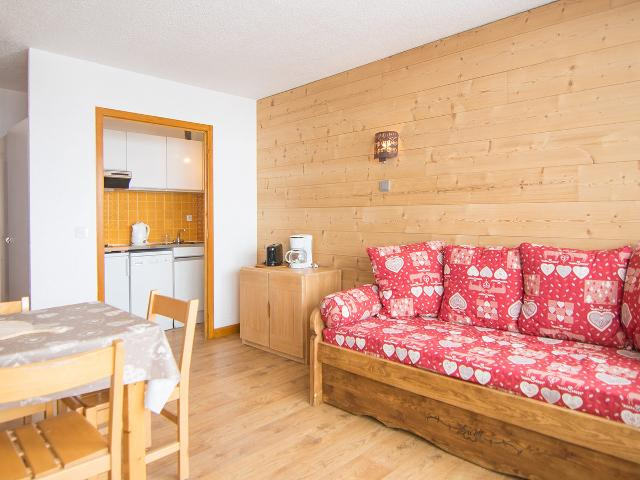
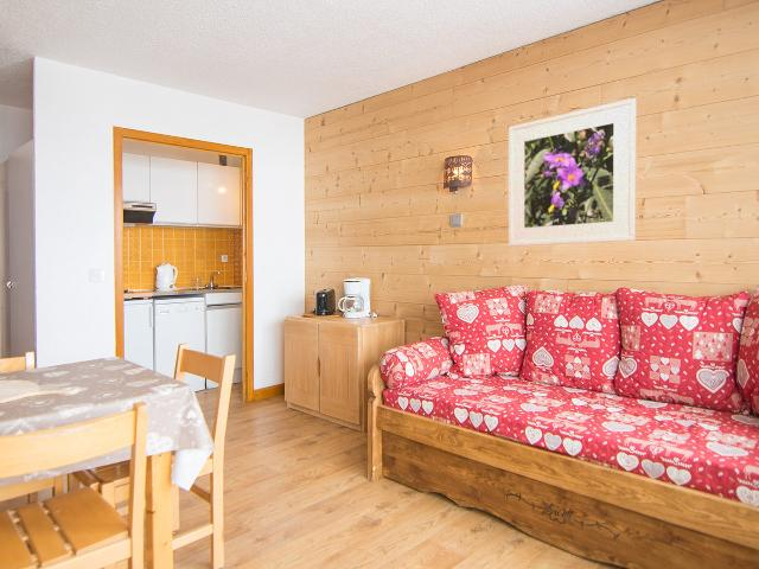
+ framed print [508,97,637,248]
